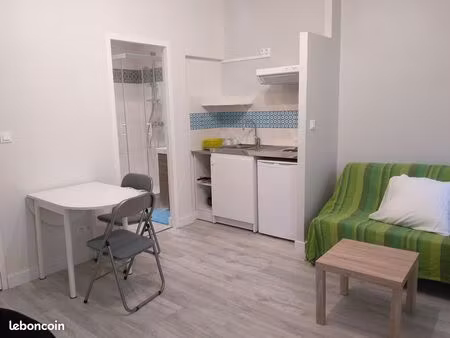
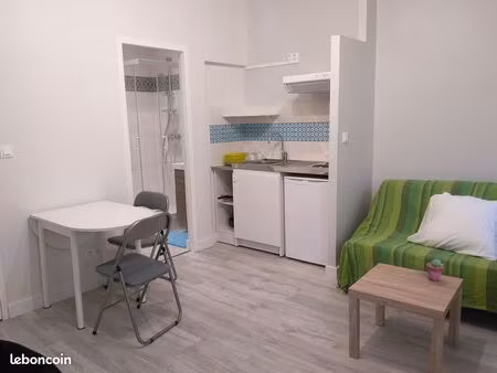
+ potted succulent [425,258,445,283]
